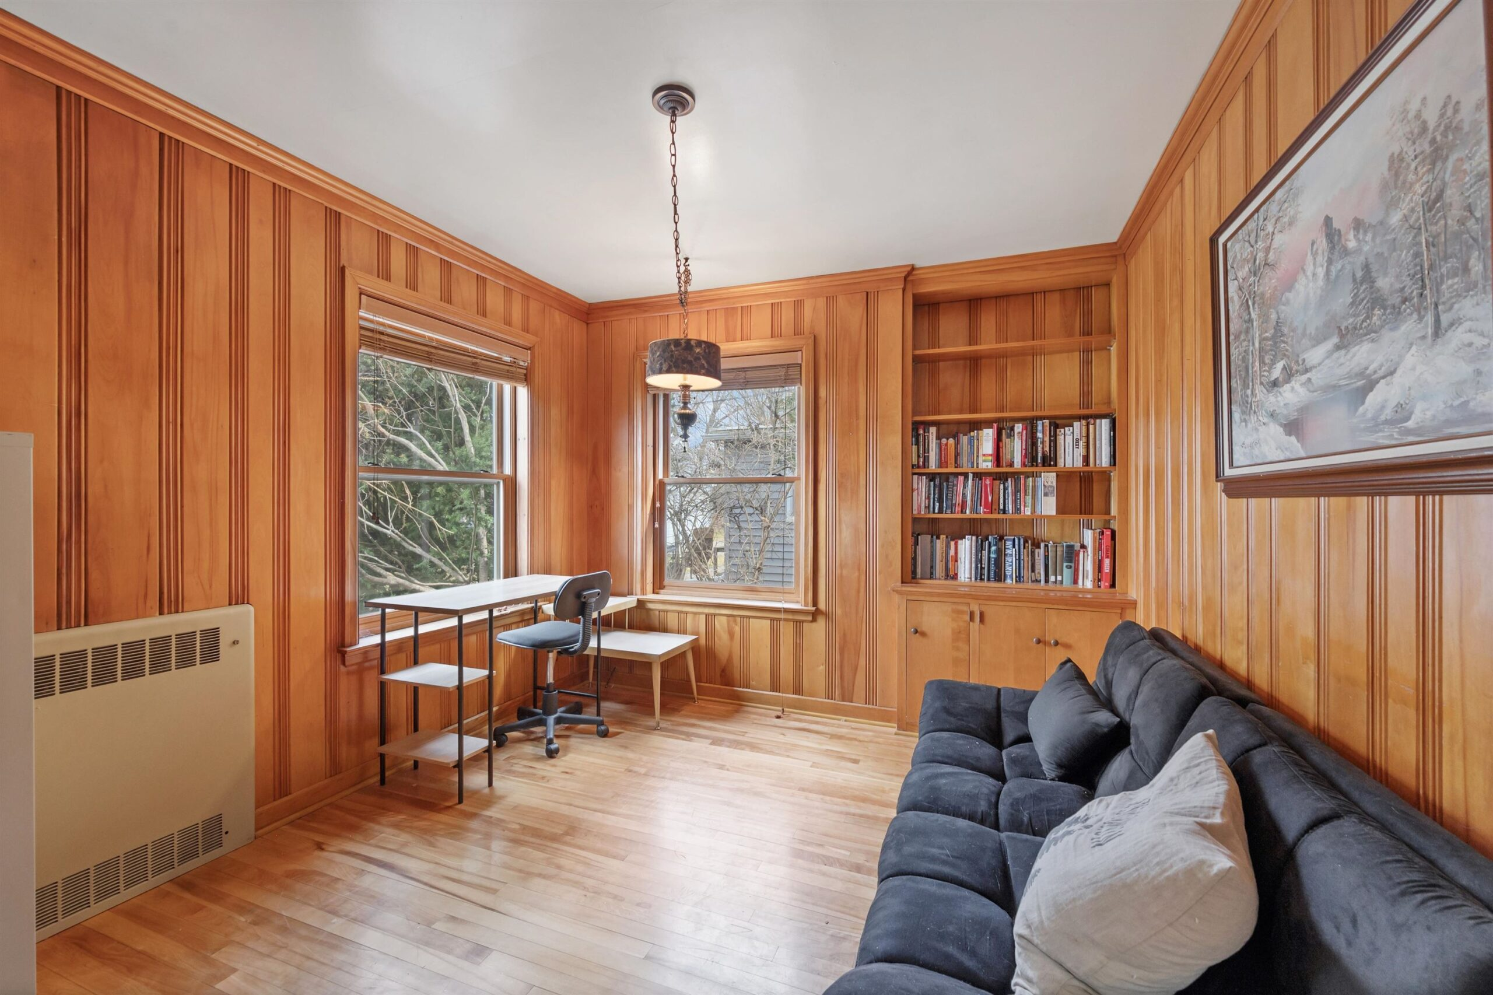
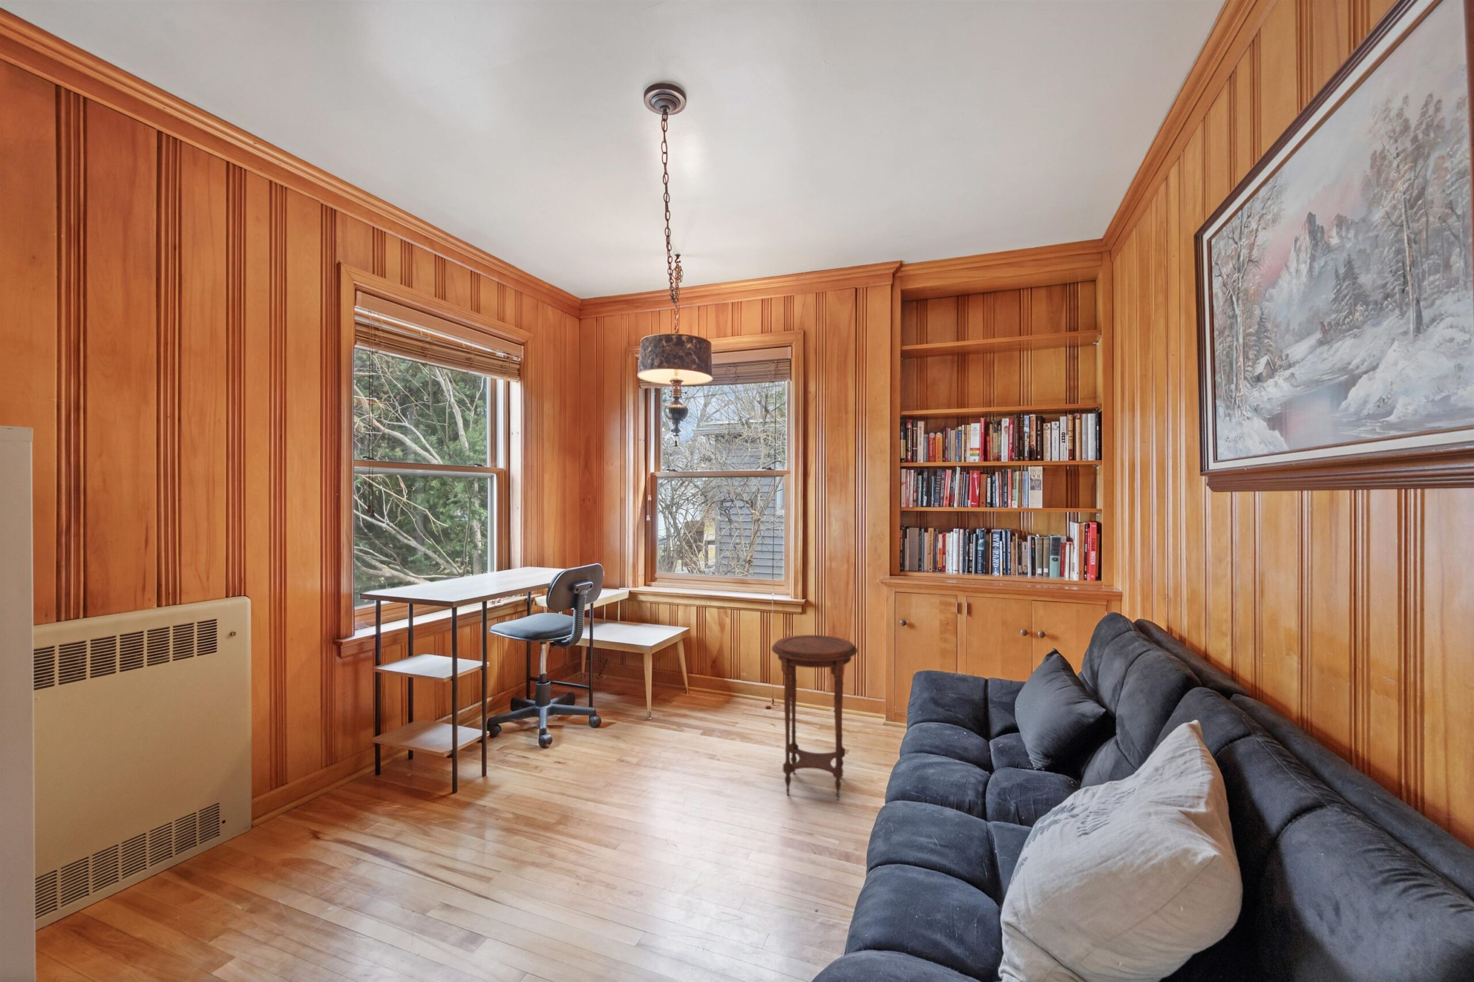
+ side table [770,635,858,801]
